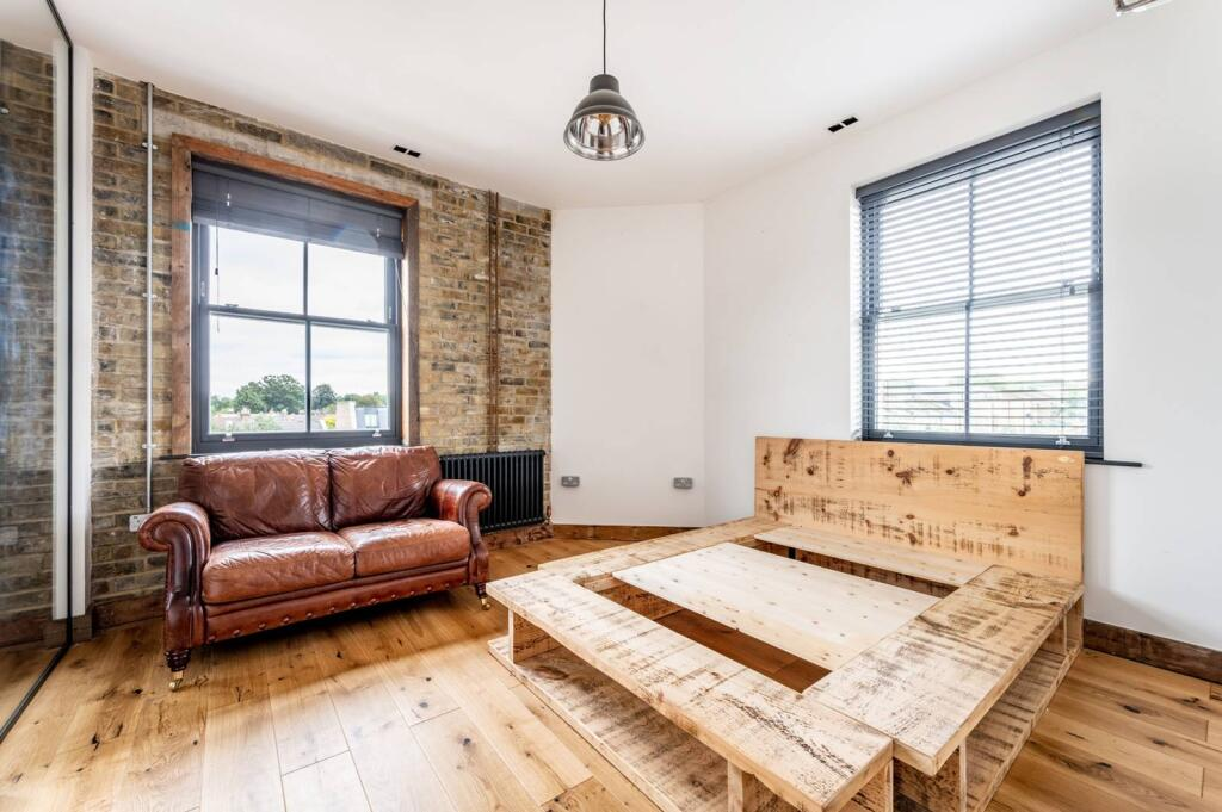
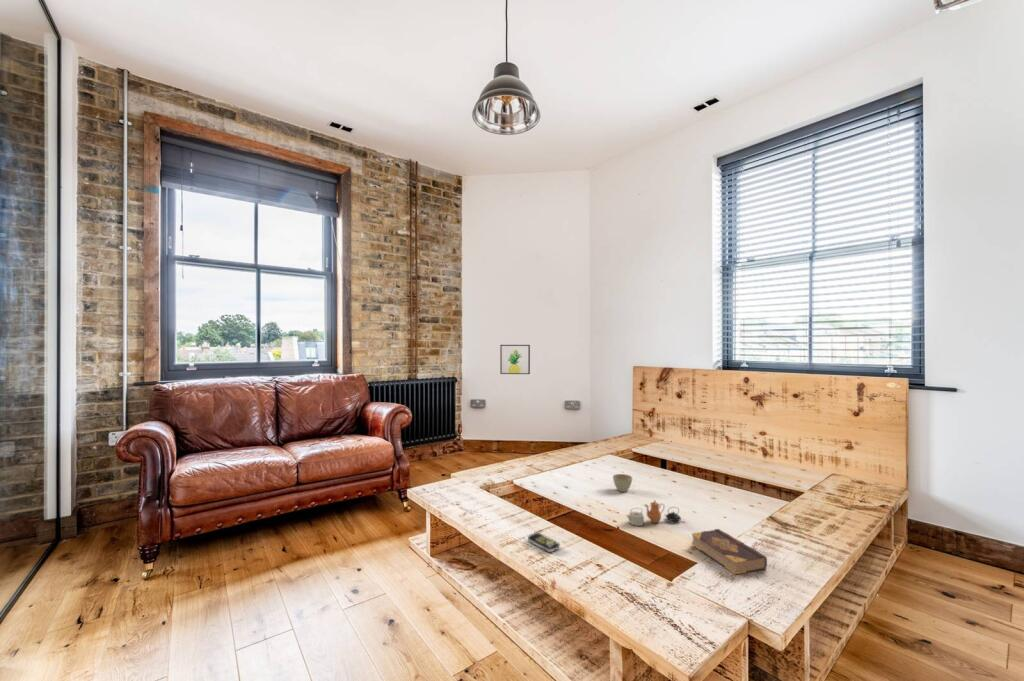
+ flower pot [612,473,633,493]
+ wall art [499,344,531,375]
+ teapot [625,499,682,527]
+ remote control [527,532,561,553]
+ book [690,528,768,575]
